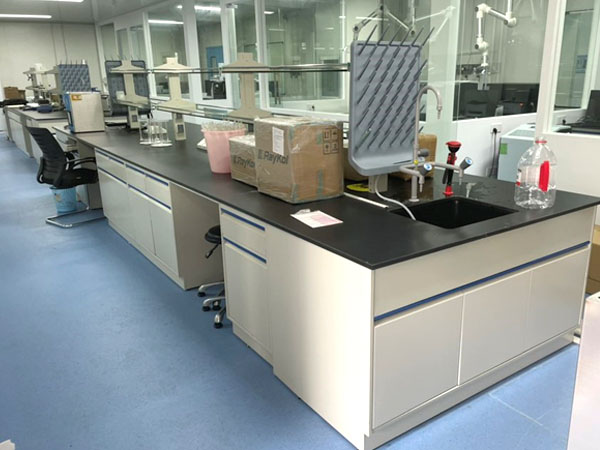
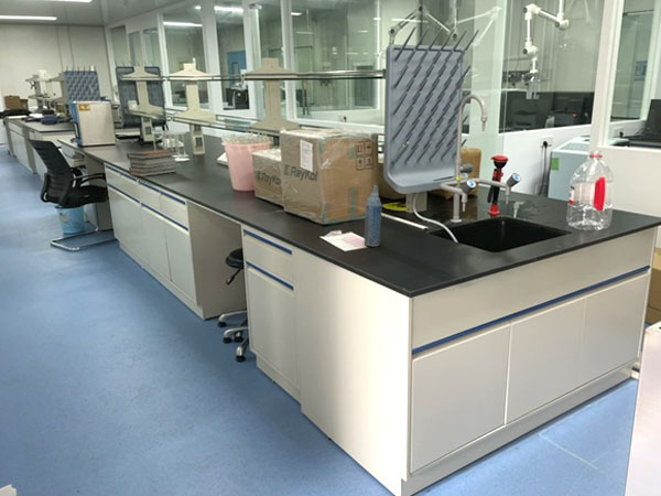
+ aerosol can [364,184,383,248]
+ book stack [126,149,178,177]
